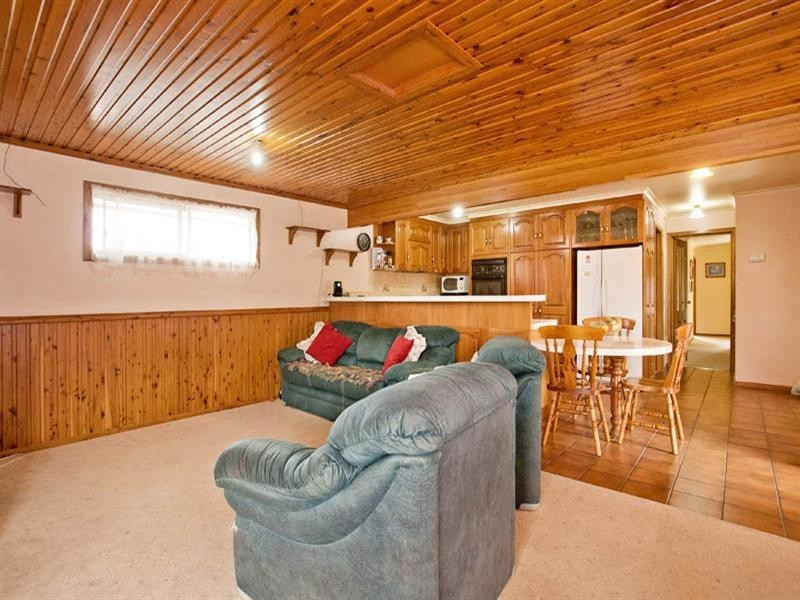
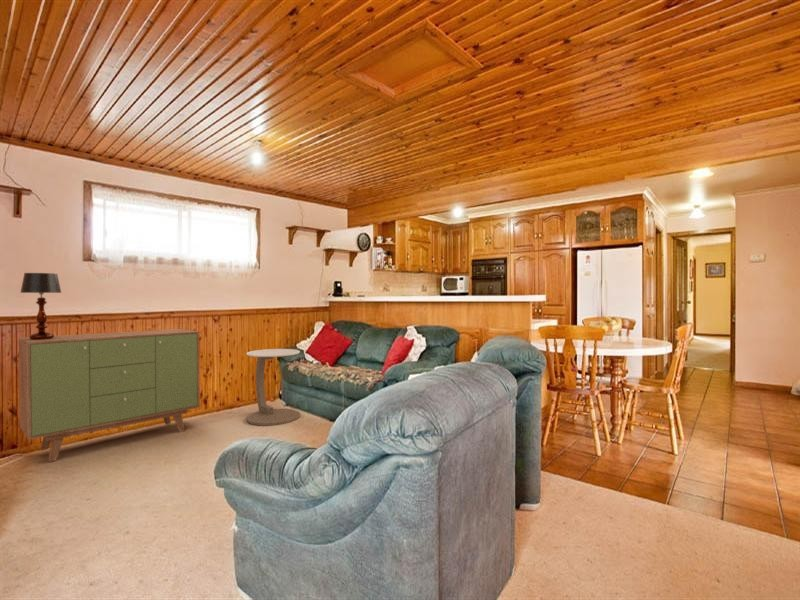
+ table lamp [19,272,63,340]
+ side table [246,348,301,427]
+ sideboard [18,328,201,463]
